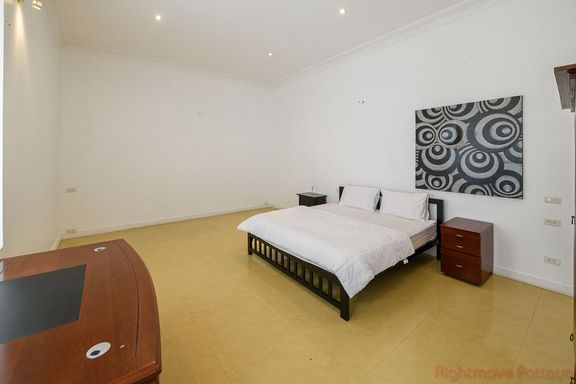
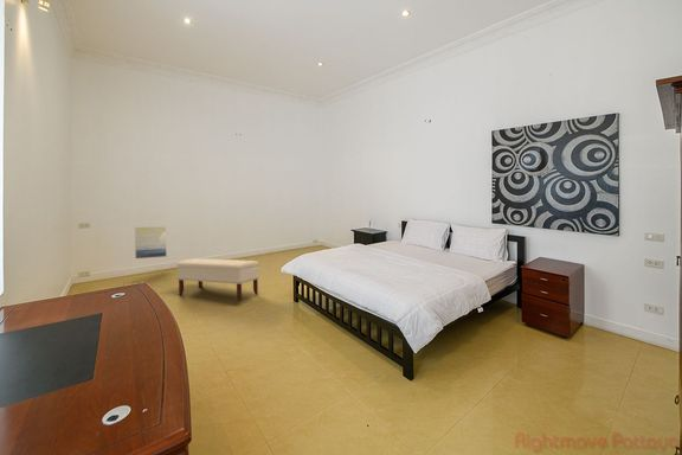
+ wall art [134,226,167,259]
+ bench [176,257,259,302]
